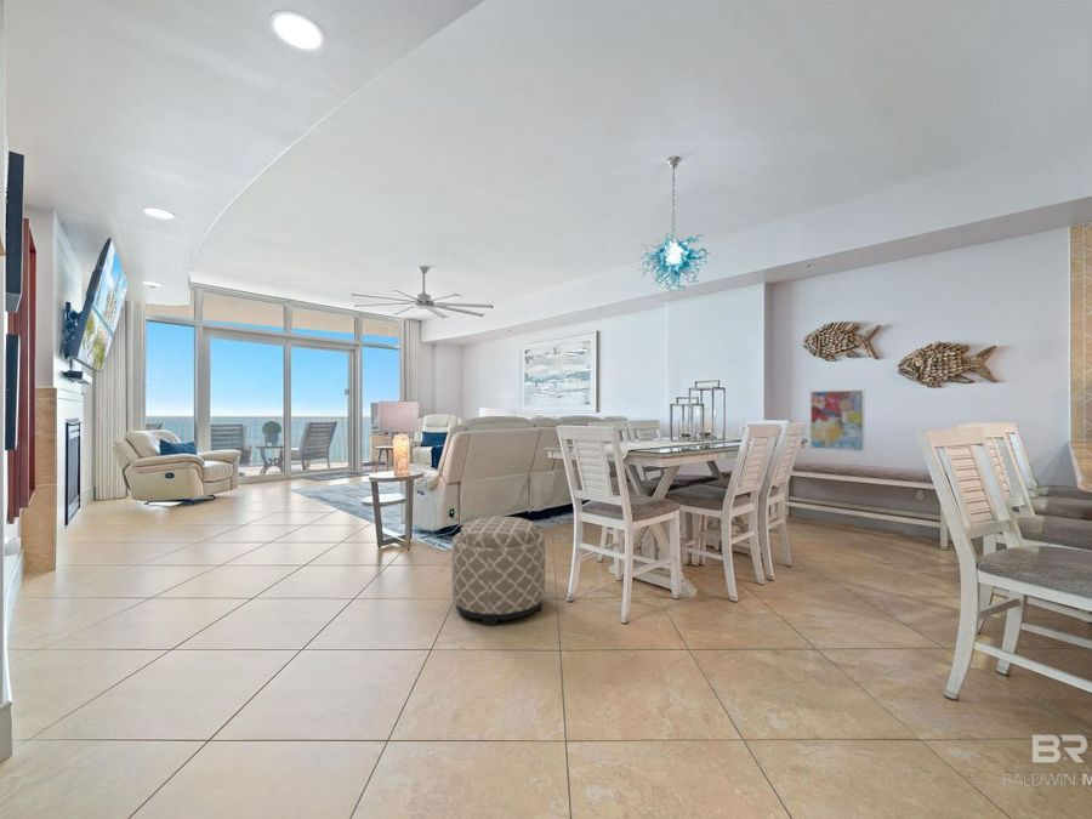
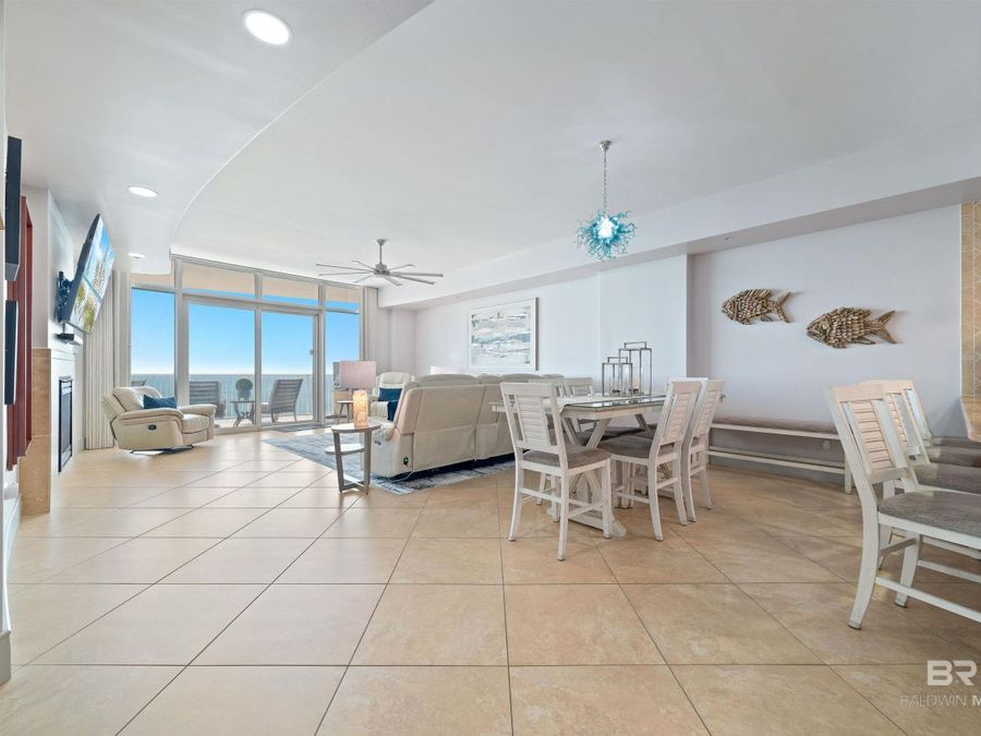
- ottoman [451,516,547,627]
- wall art [809,388,866,453]
